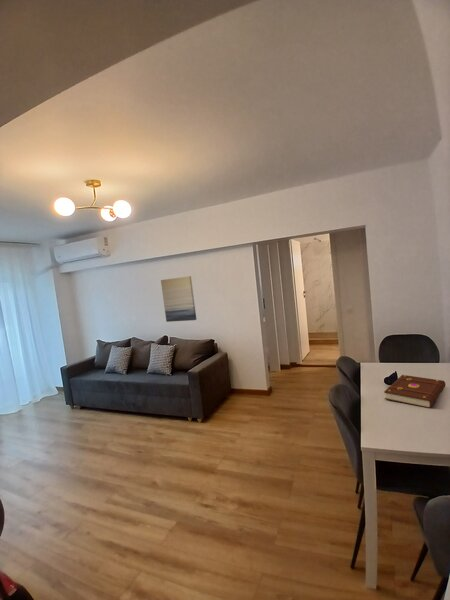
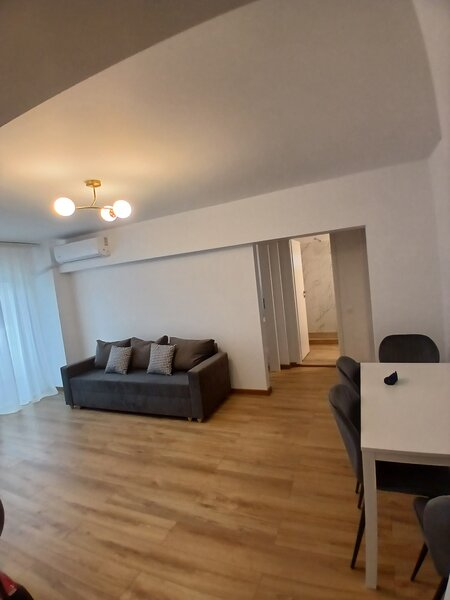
- wall art [160,275,198,323]
- book [383,374,446,409]
